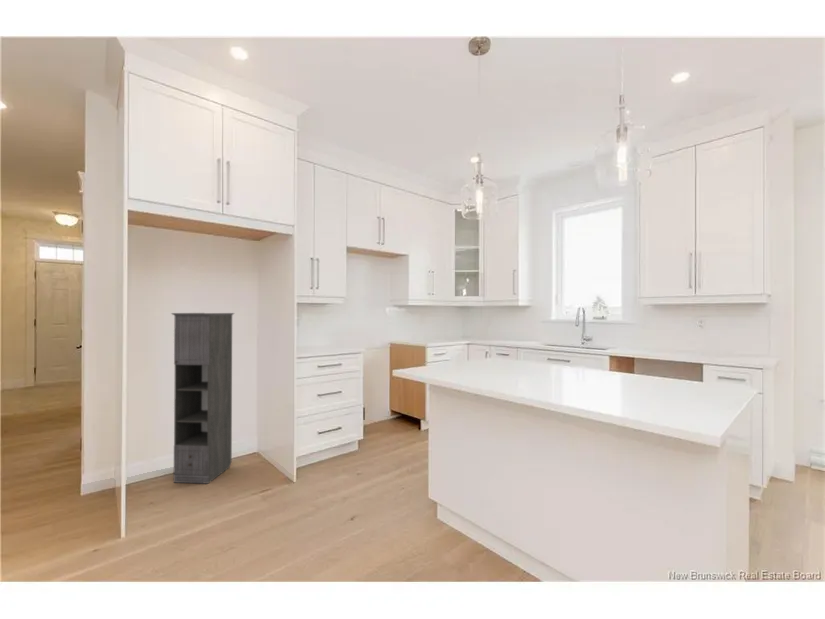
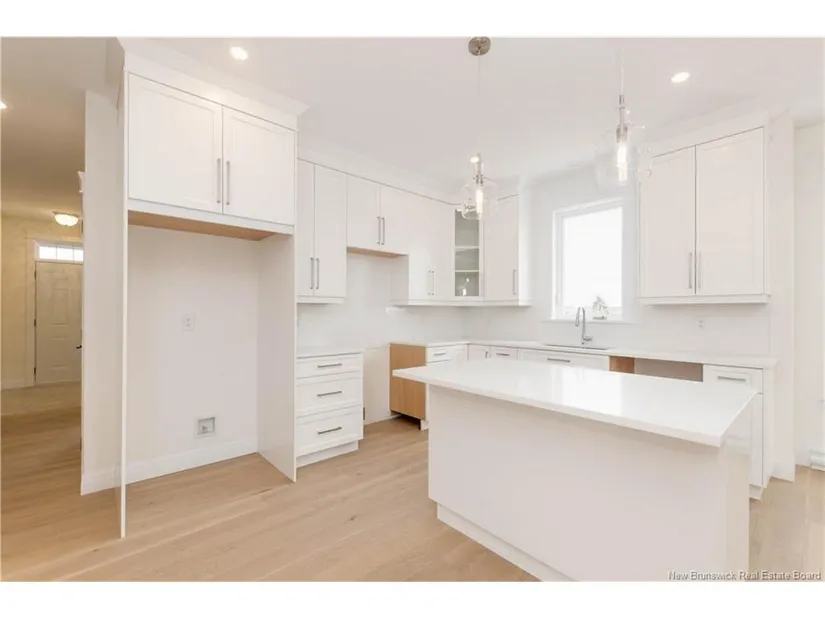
- storage cabinet [170,312,235,485]
